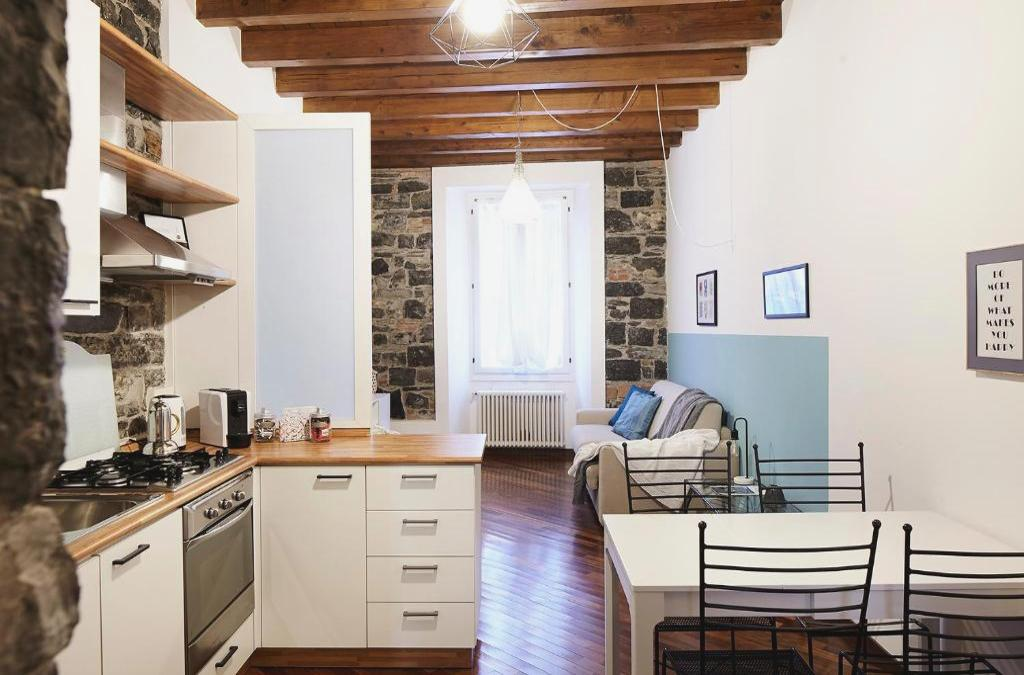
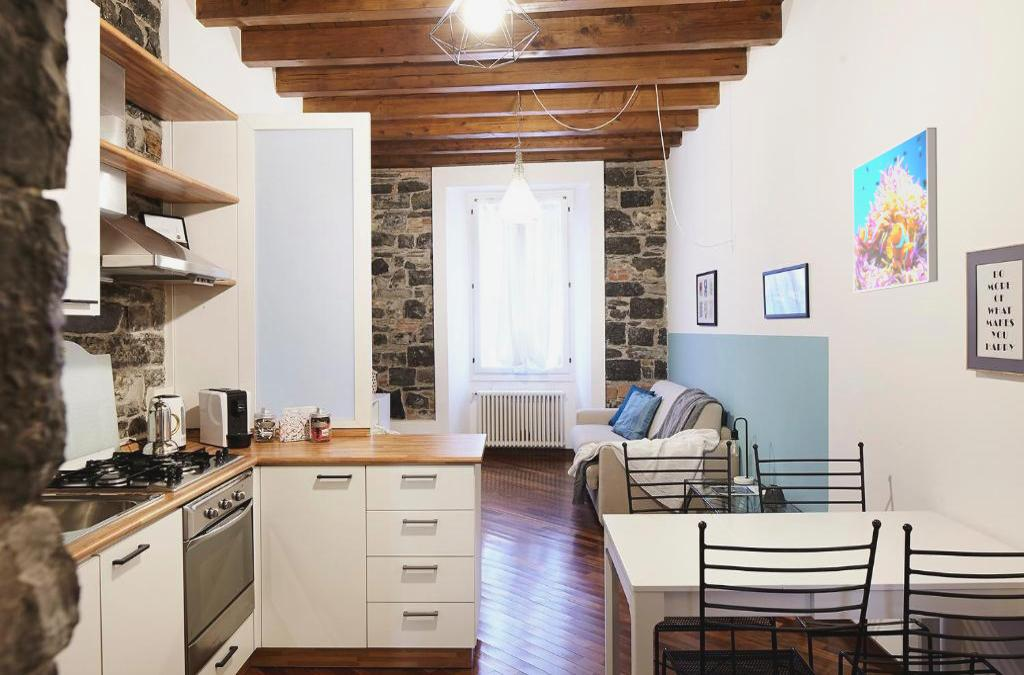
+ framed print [852,126,939,294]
